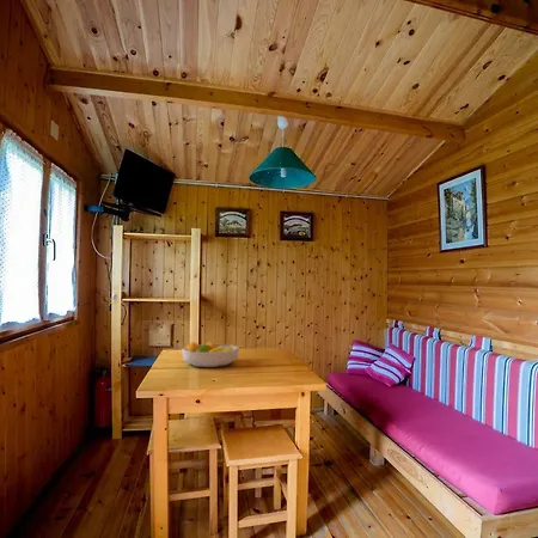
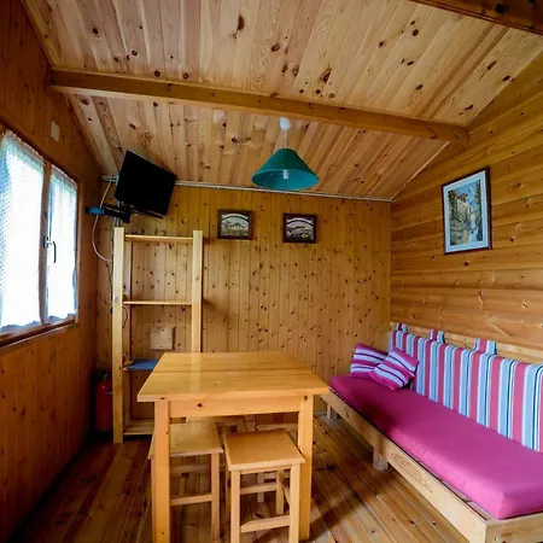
- fruit bowl [181,340,240,368]
